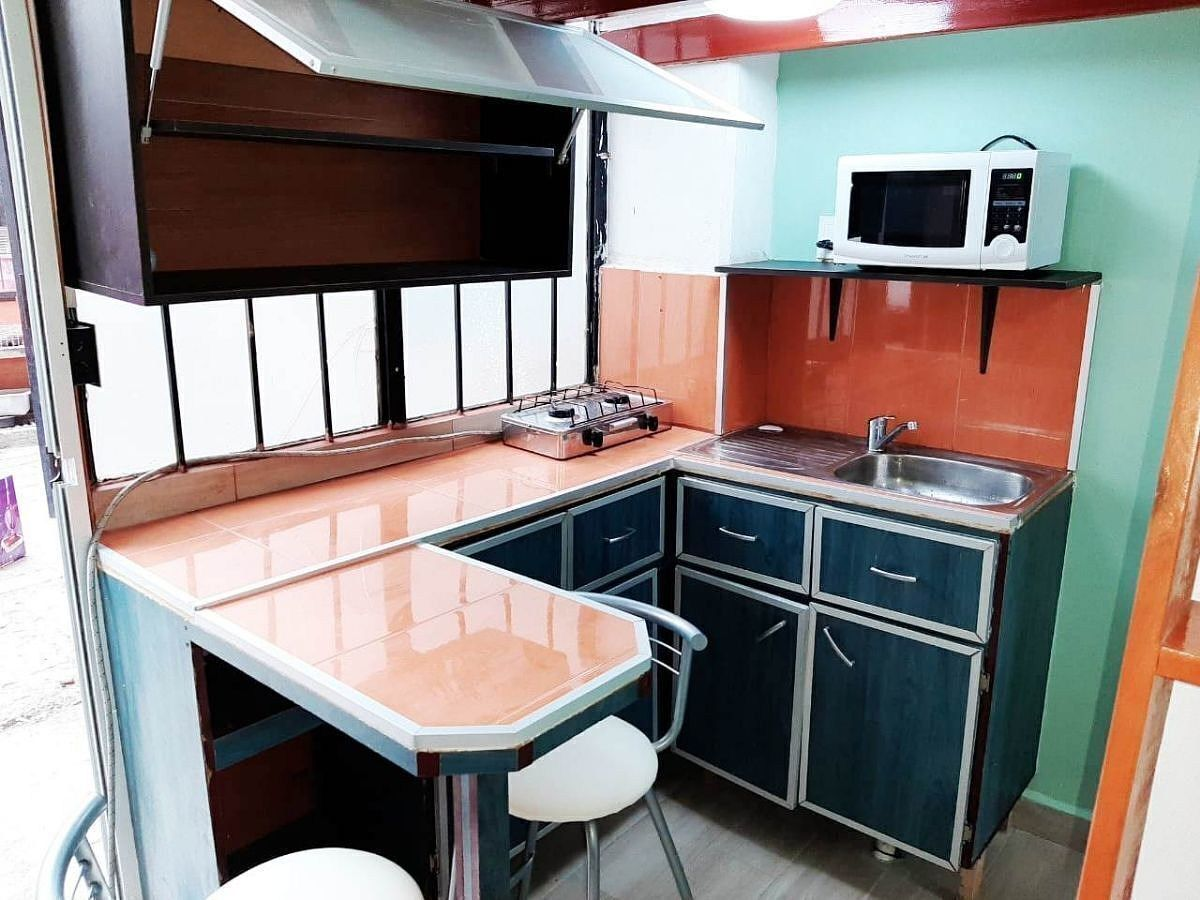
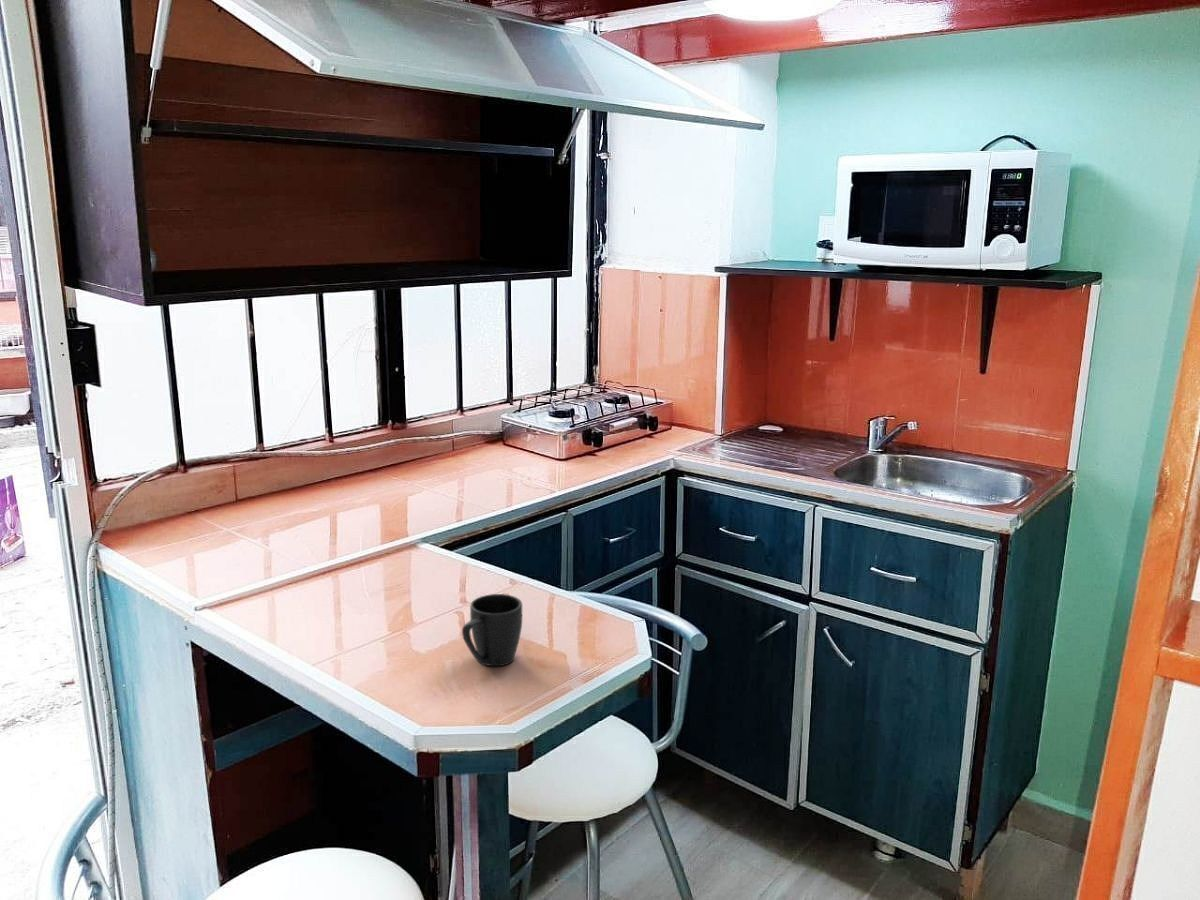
+ mug [461,593,523,667]
